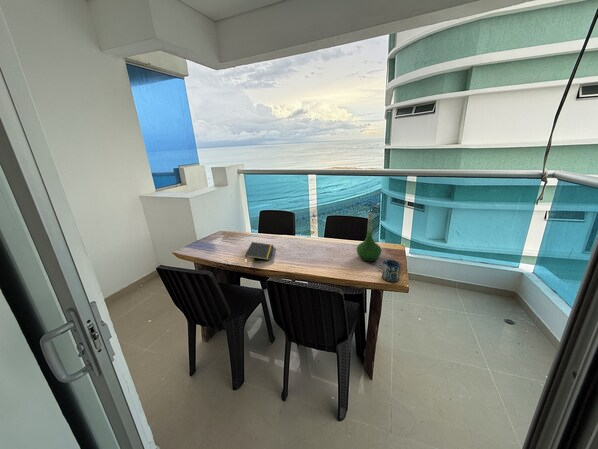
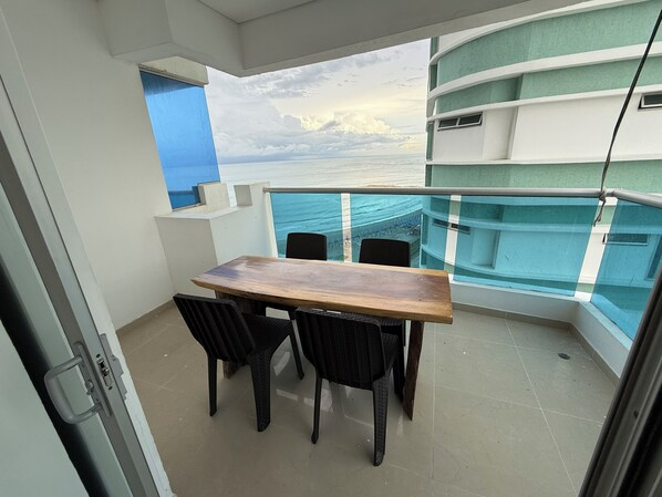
- vase [355,212,383,263]
- cup [381,259,402,283]
- notepad [244,241,274,261]
